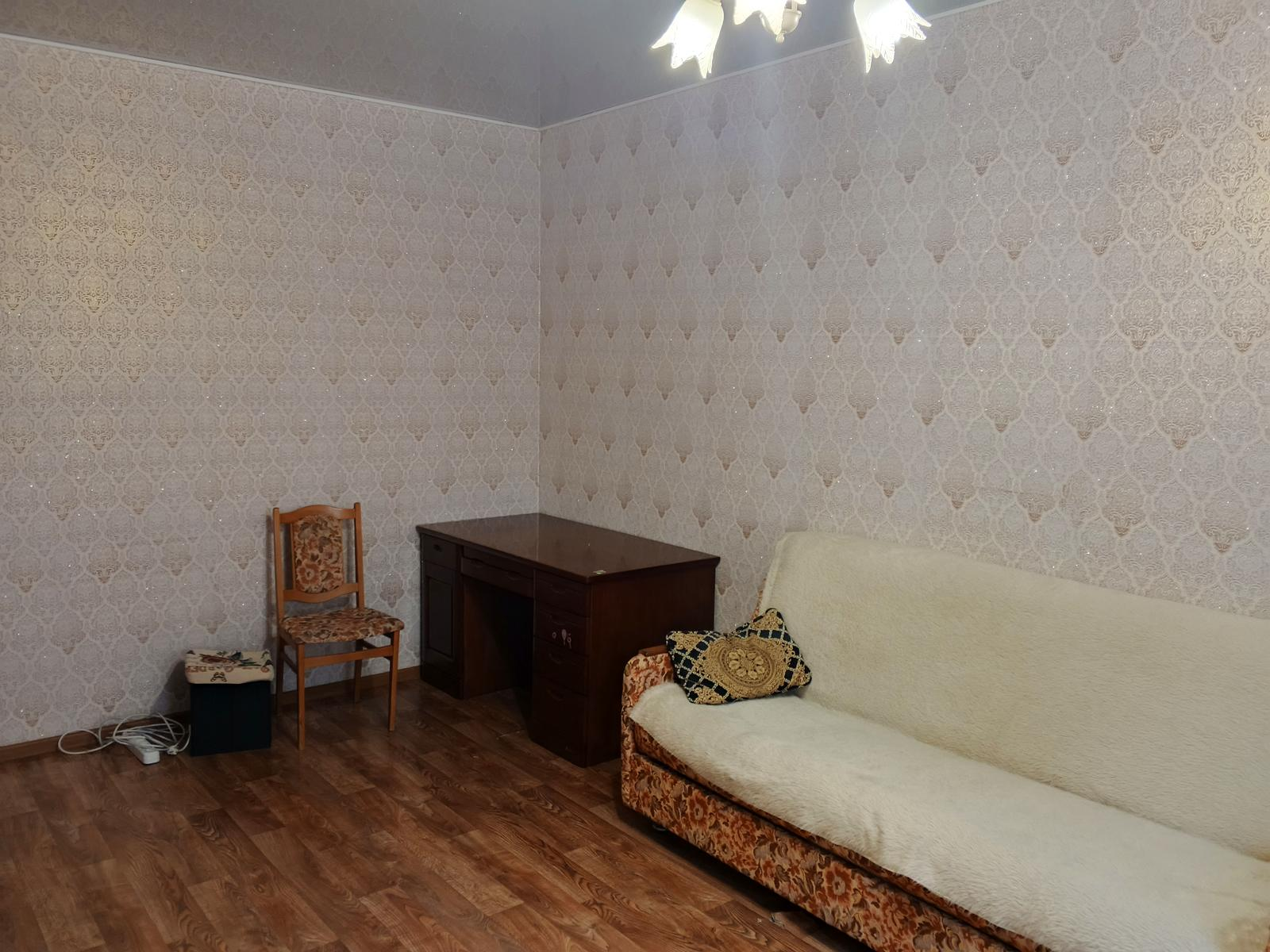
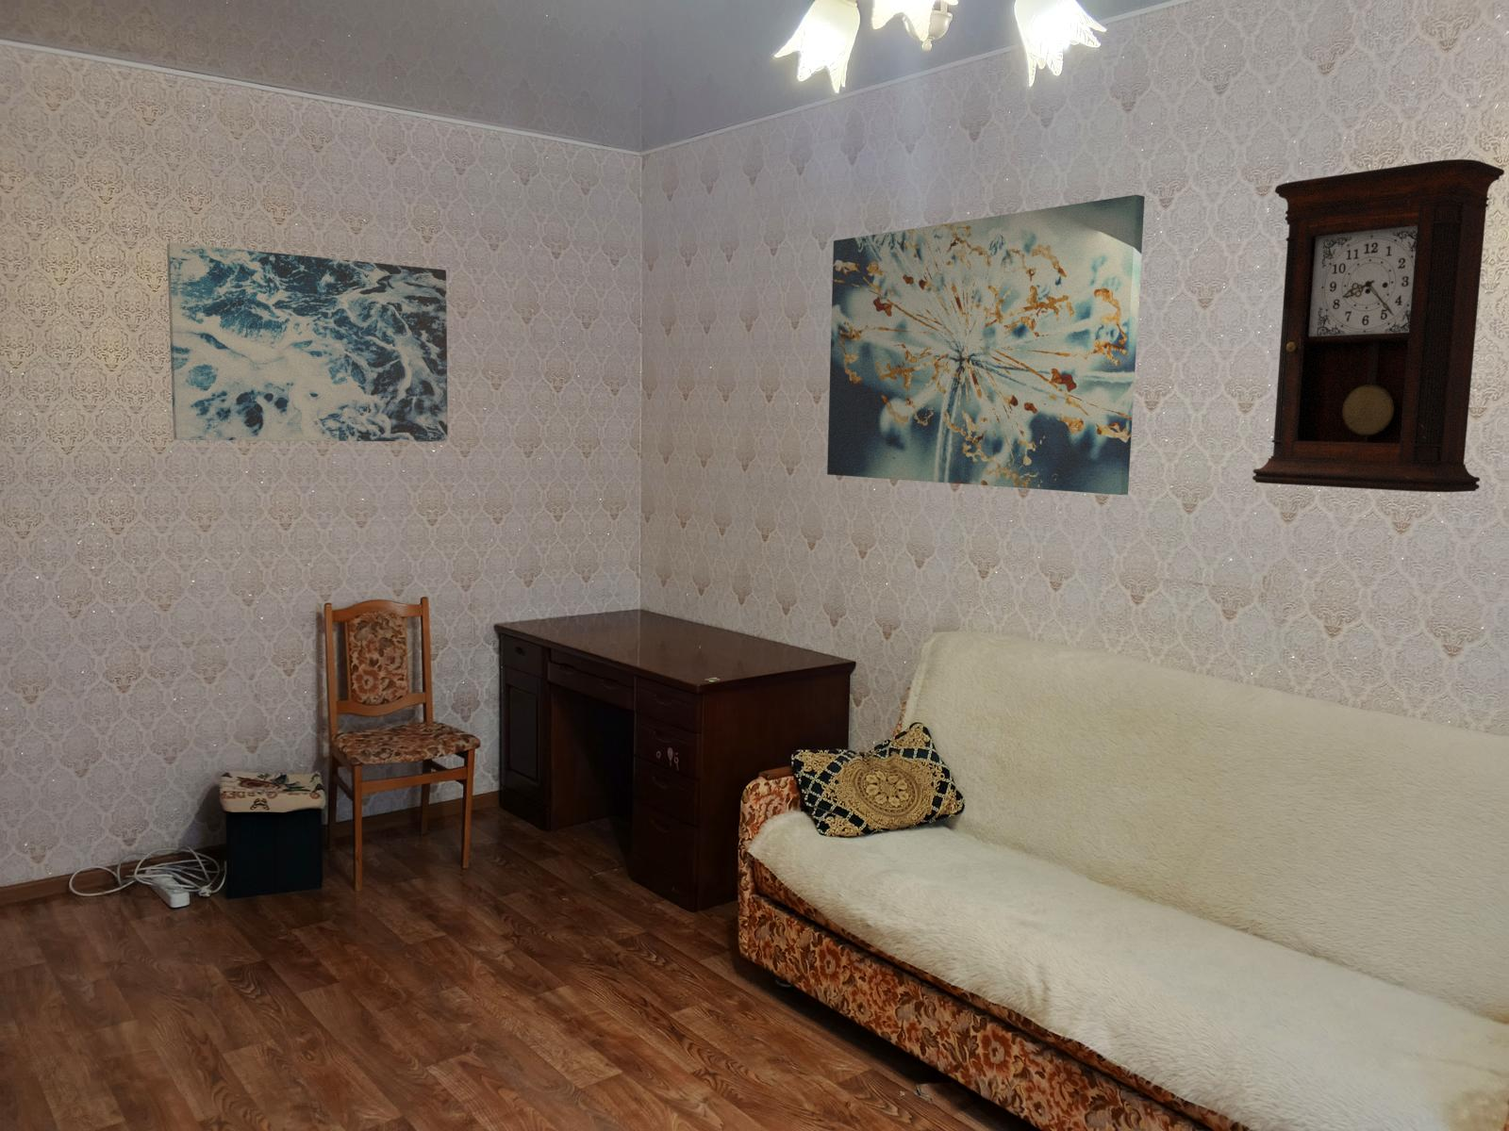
+ wall art [826,194,1145,495]
+ wall art [166,242,449,443]
+ pendulum clock [1251,158,1505,493]
